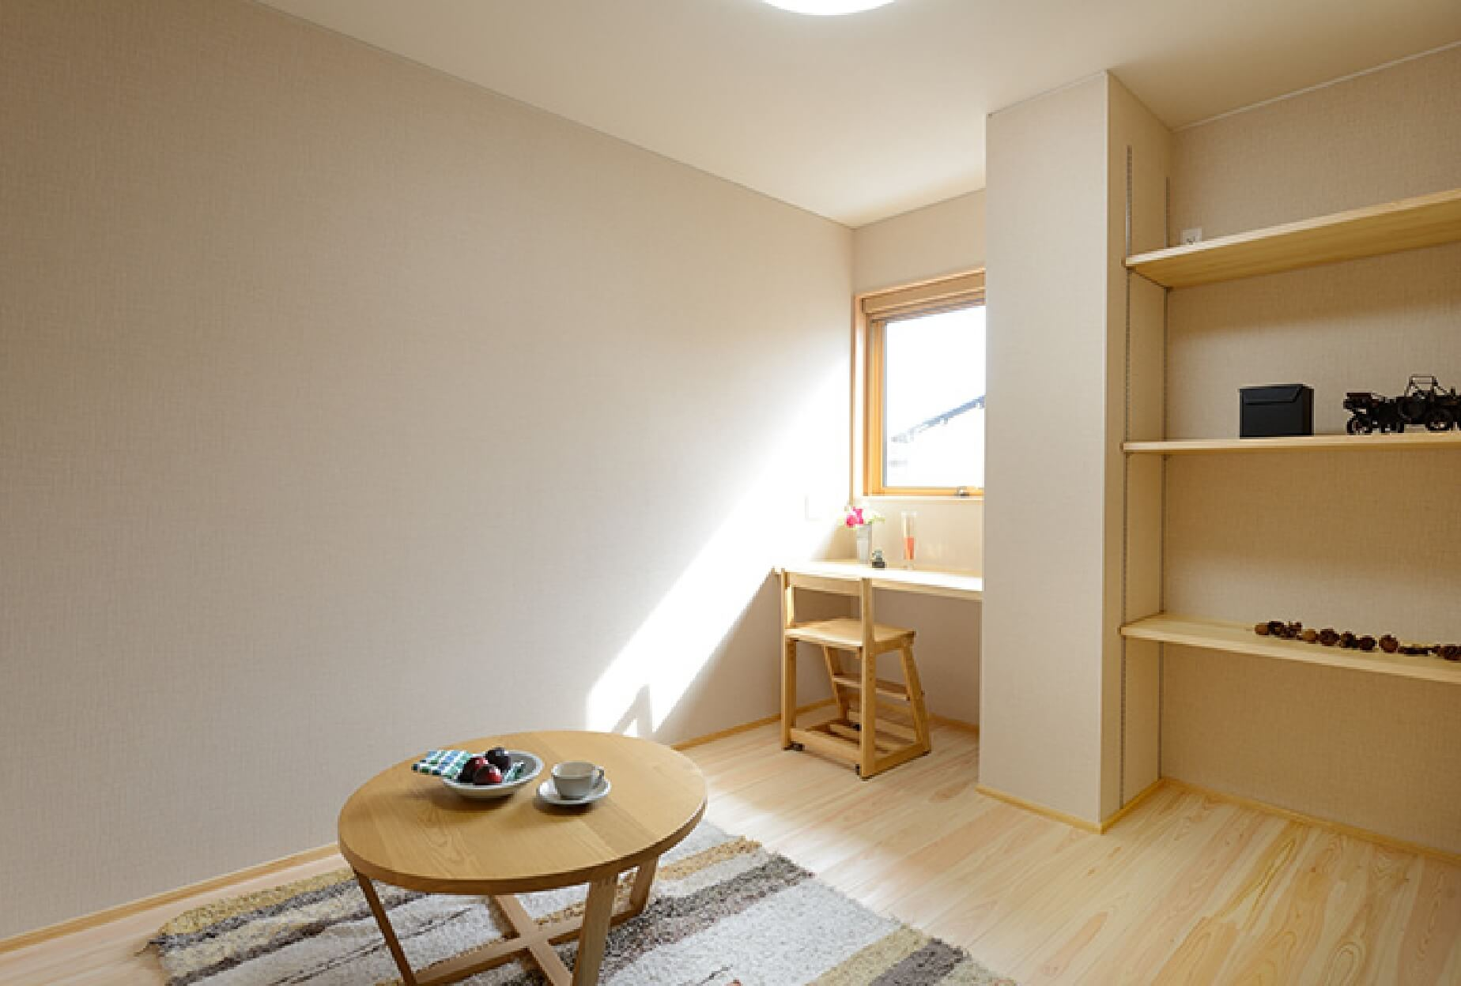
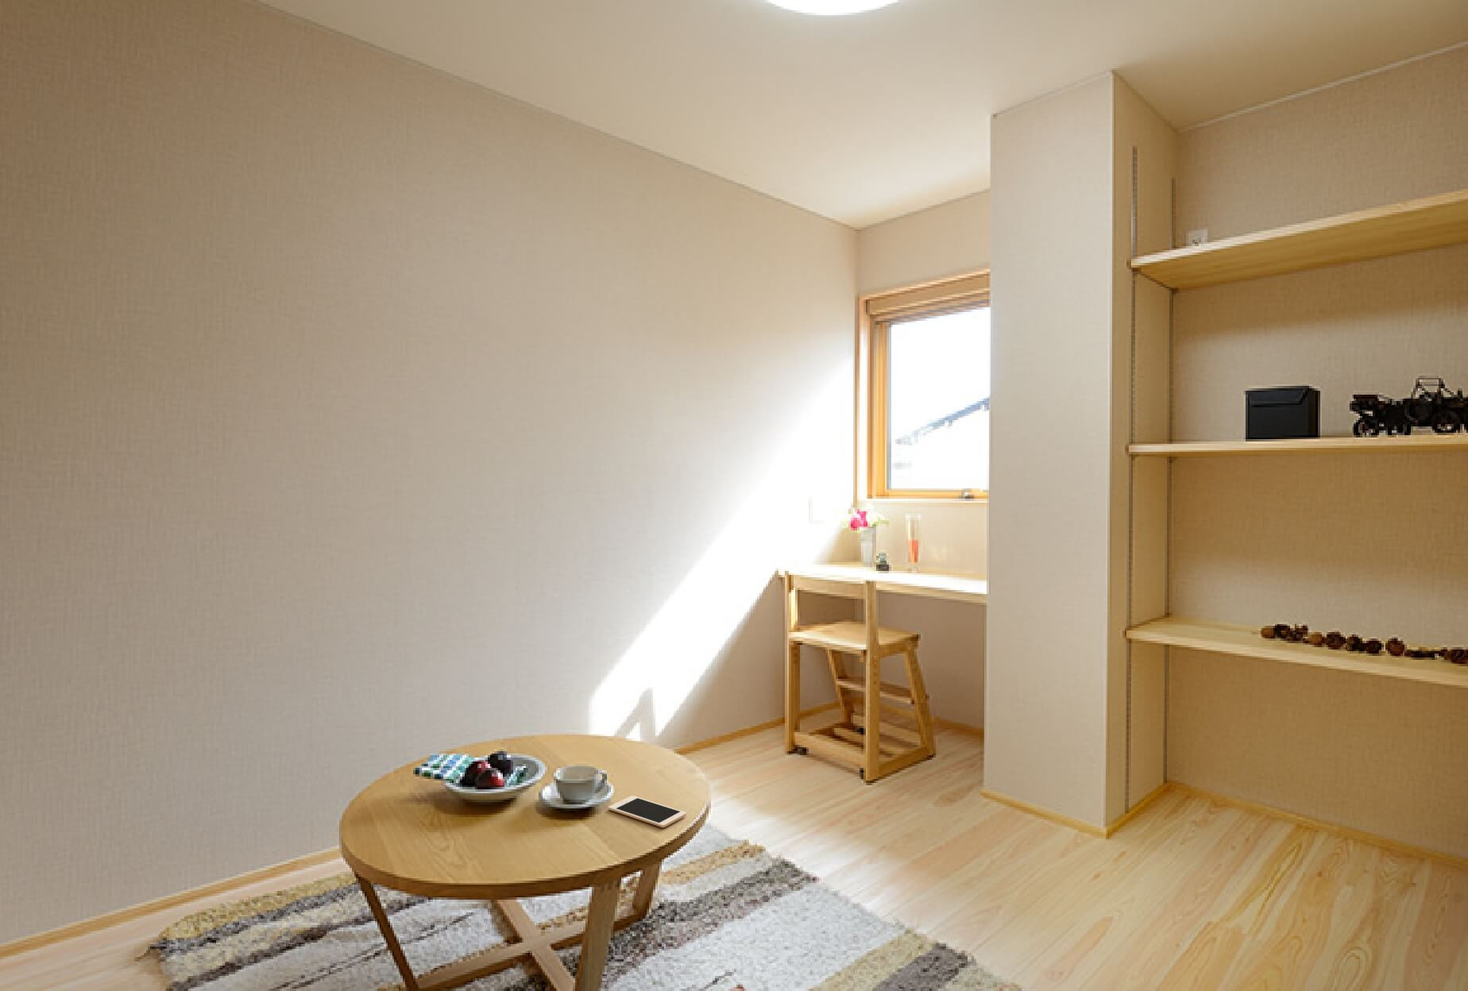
+ cell phone [607,795,687,828]
